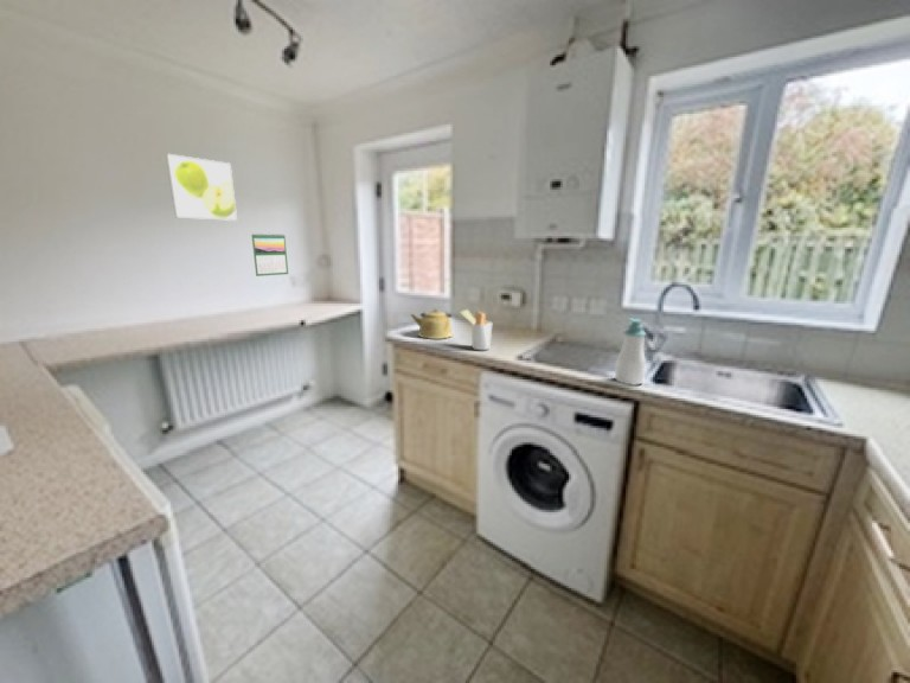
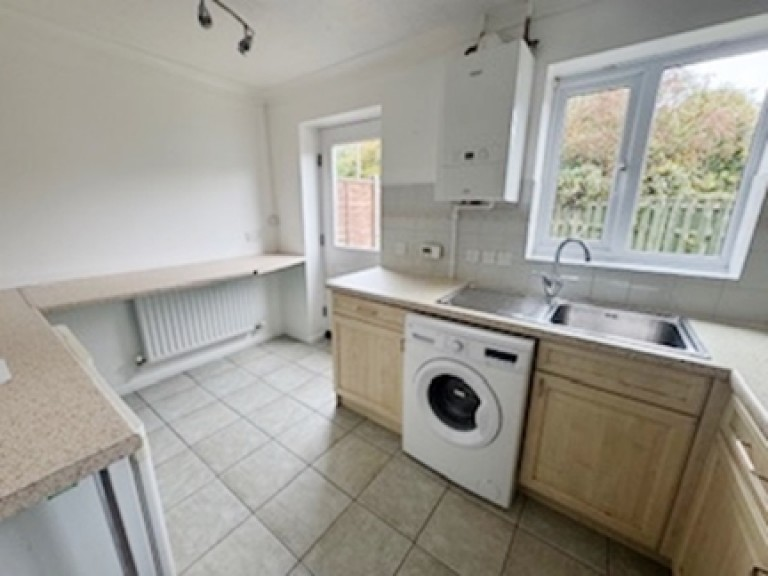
- calendar [250,231,289,277]
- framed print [165,153,238,222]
- utensil holder [460,308,493,351]
- soap bottle [614,317,647,387]
- kettle [410,307,454,340]
